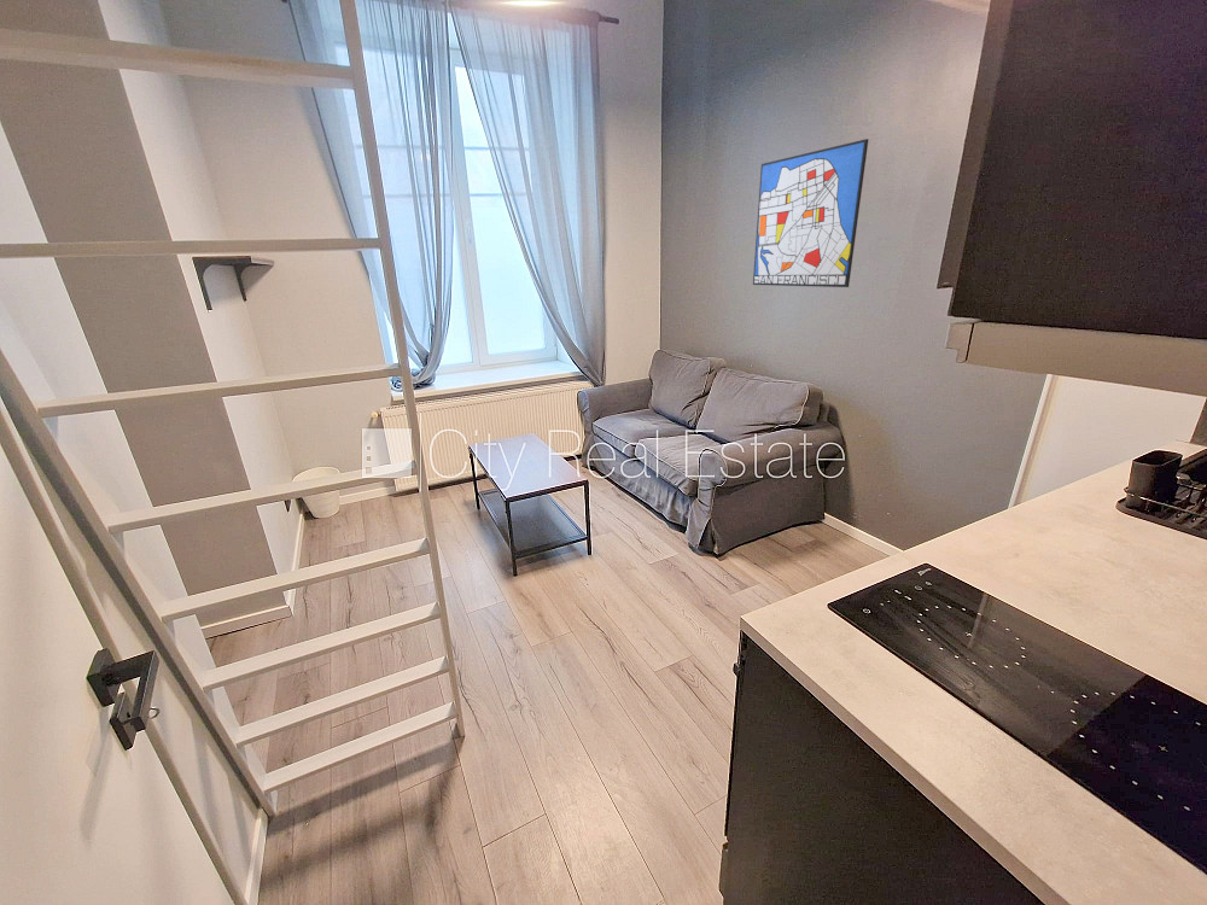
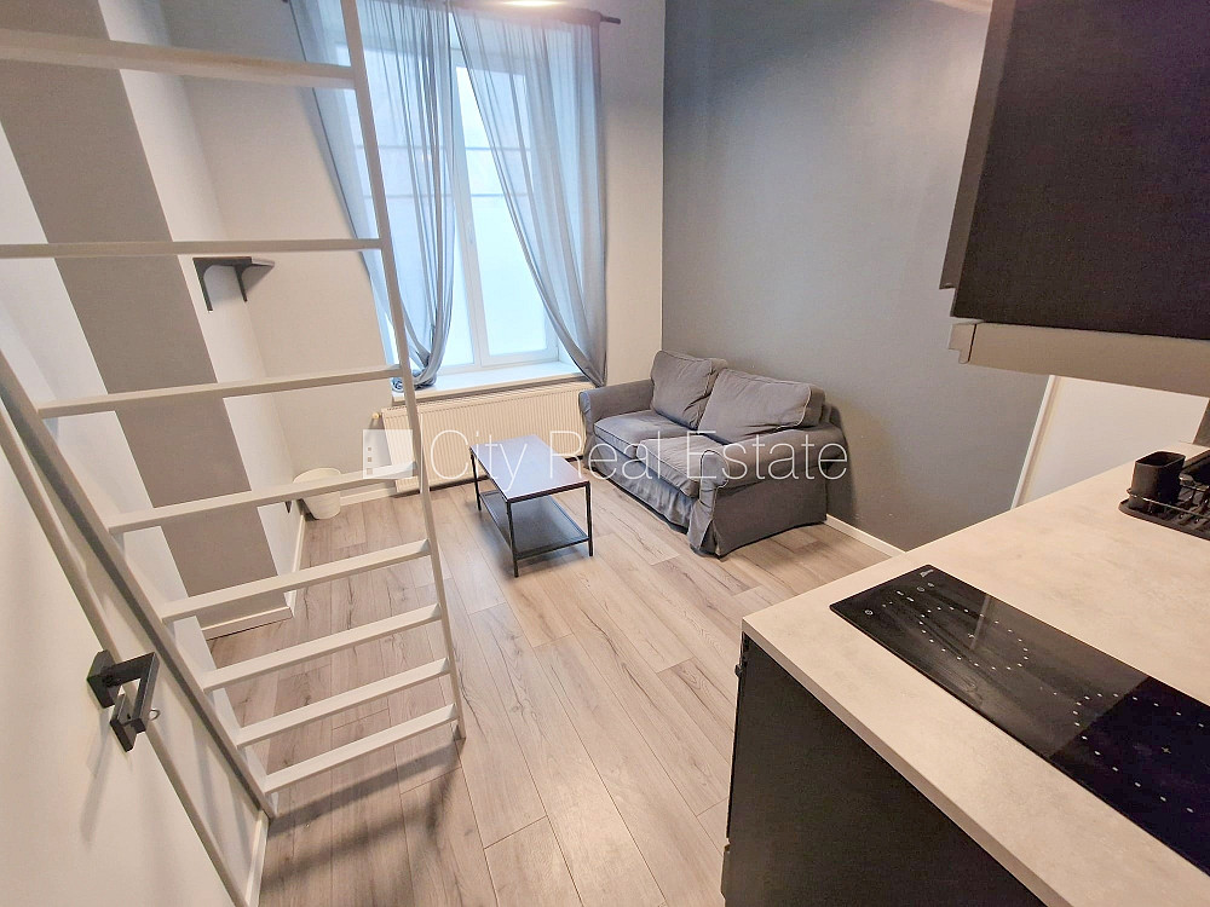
- wall art [752,138,870,288]
